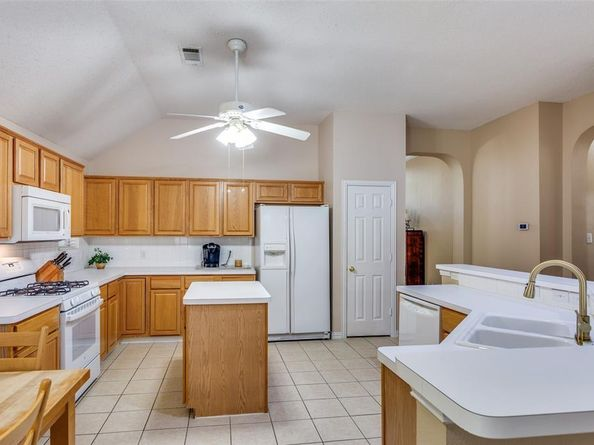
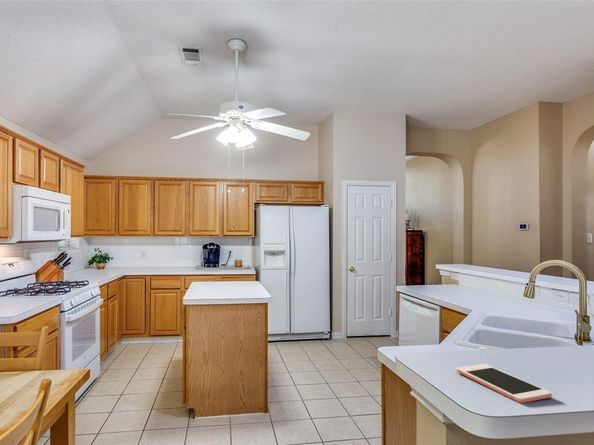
+ cell phone [456,363,553,404]
